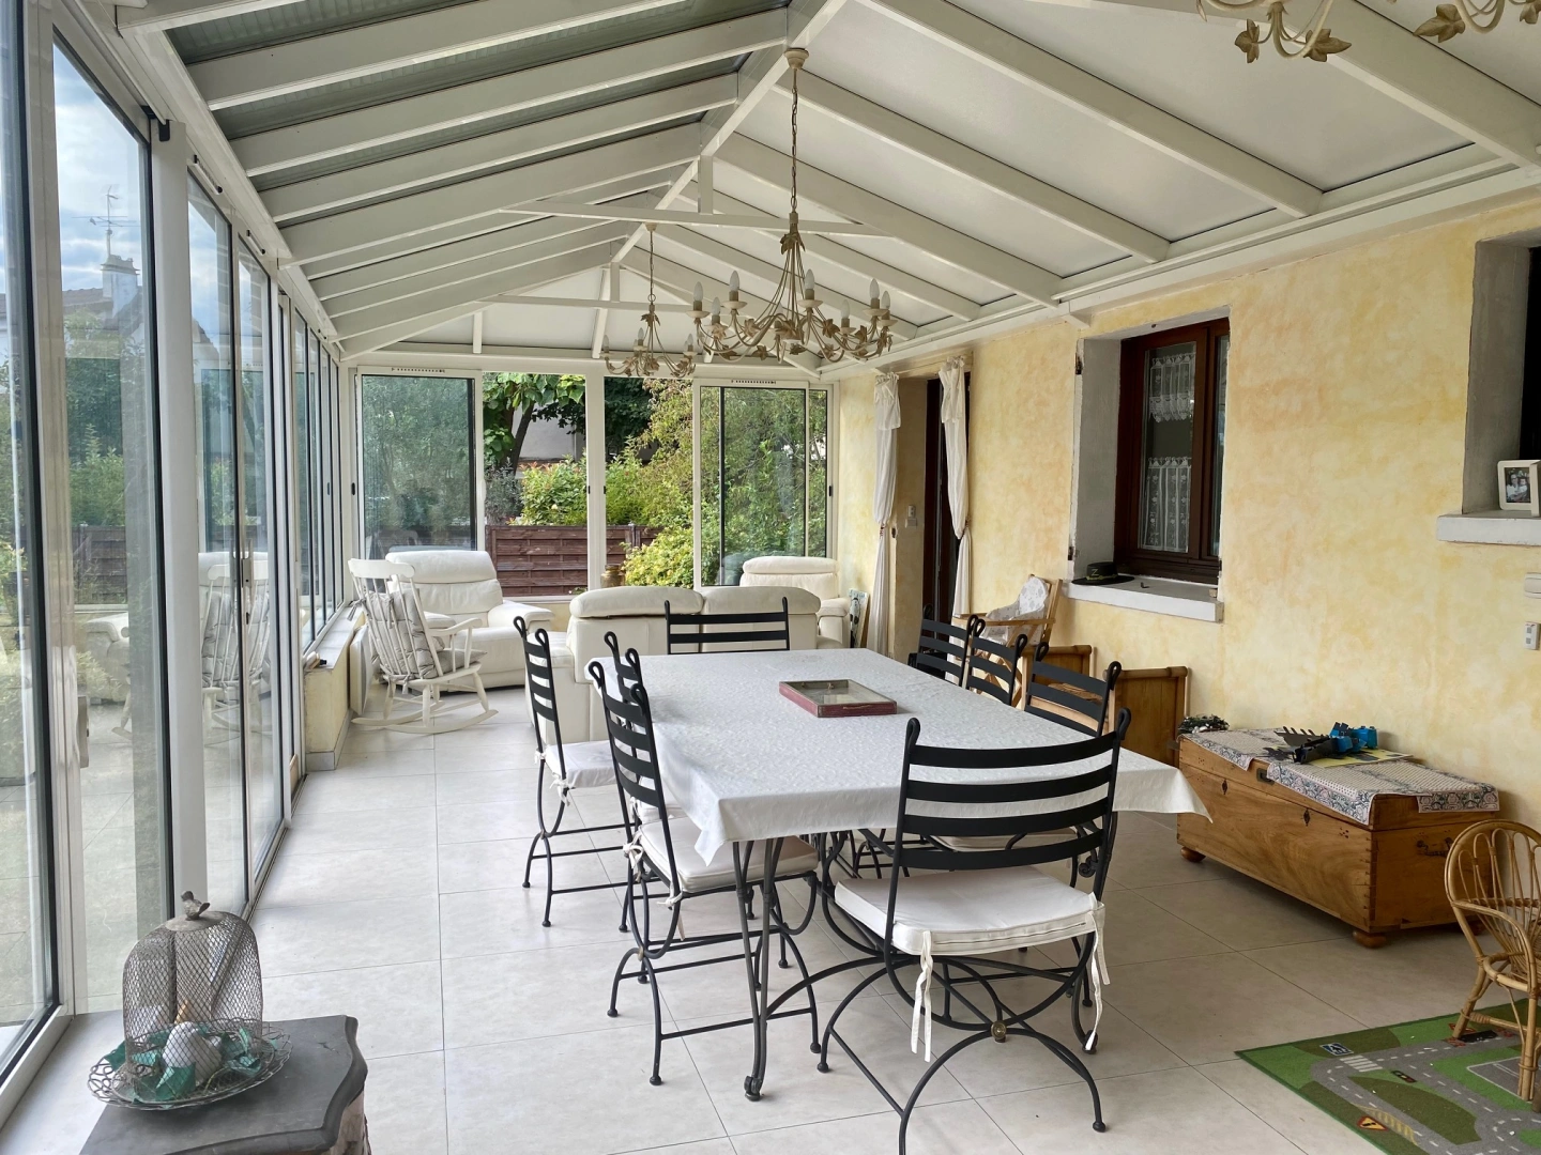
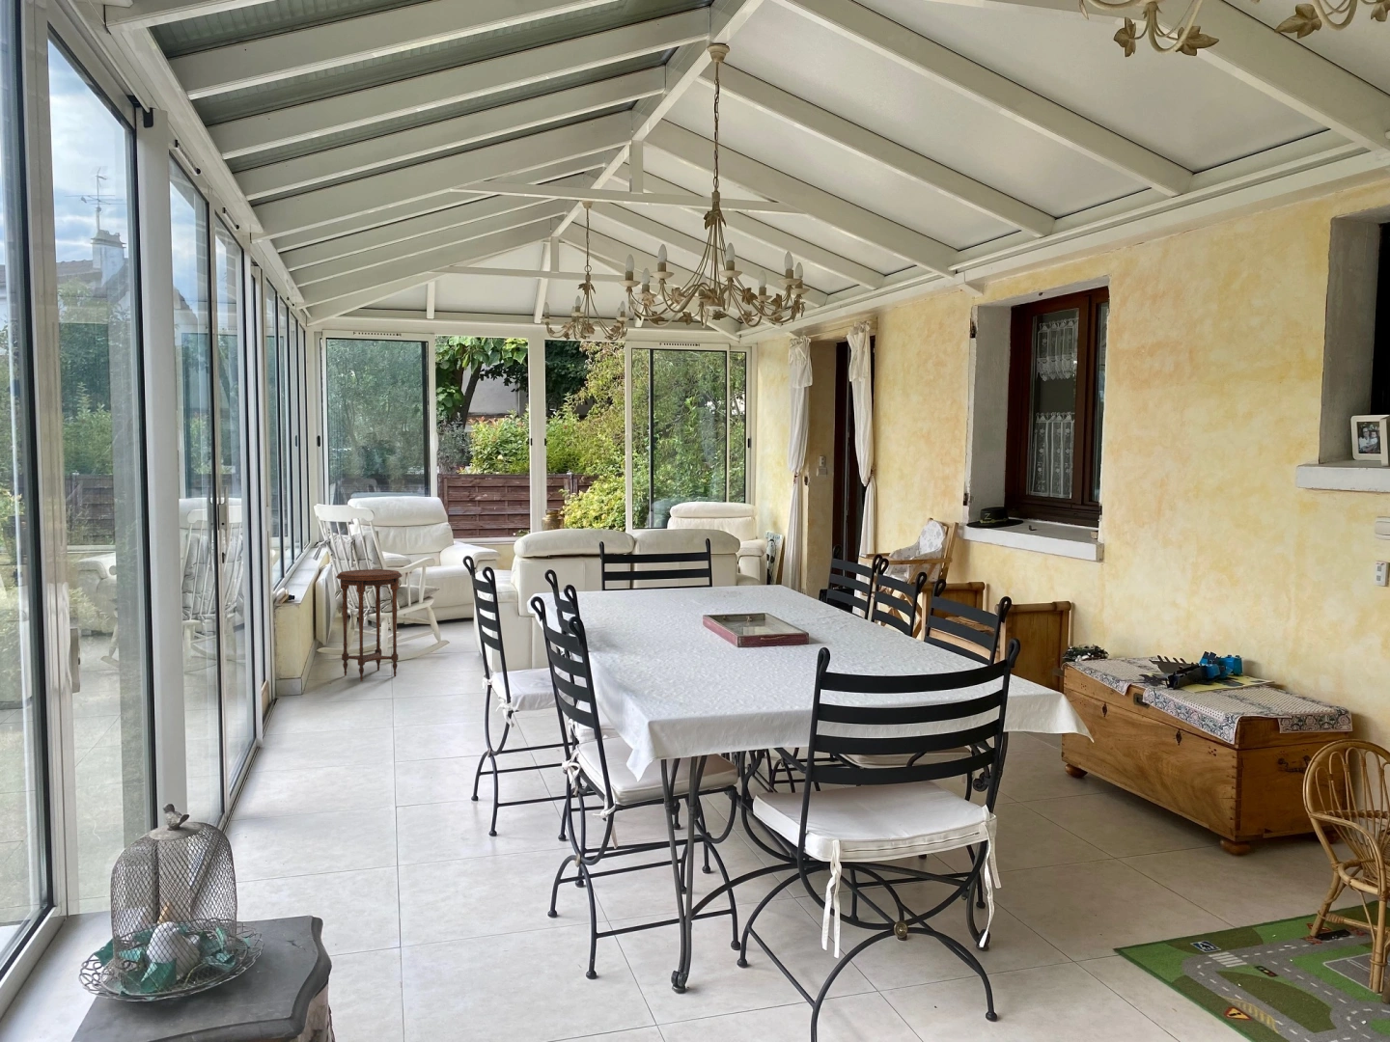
+ side table [335,568,404,682]
